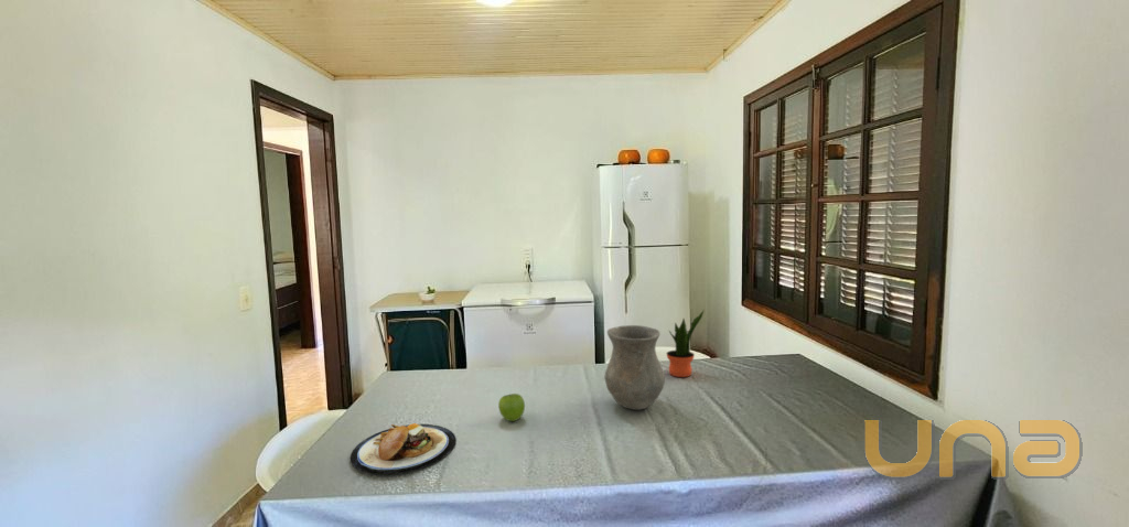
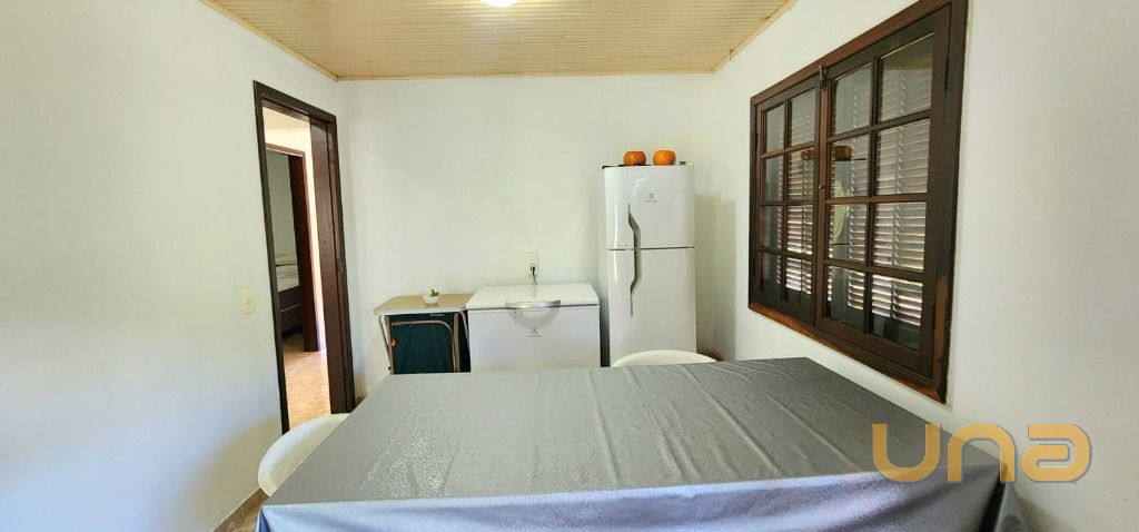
- vase [603,324,666,411]
- fruit [497,392,526,422]
- potted plant [666,309,706,378]
- plate [350,422,458,475]
